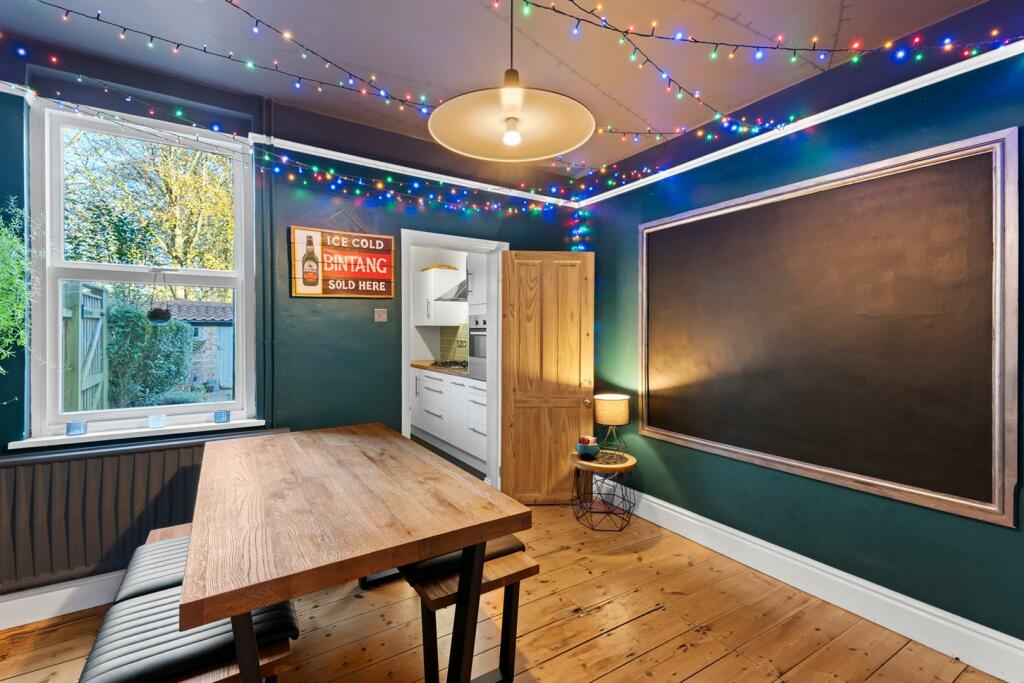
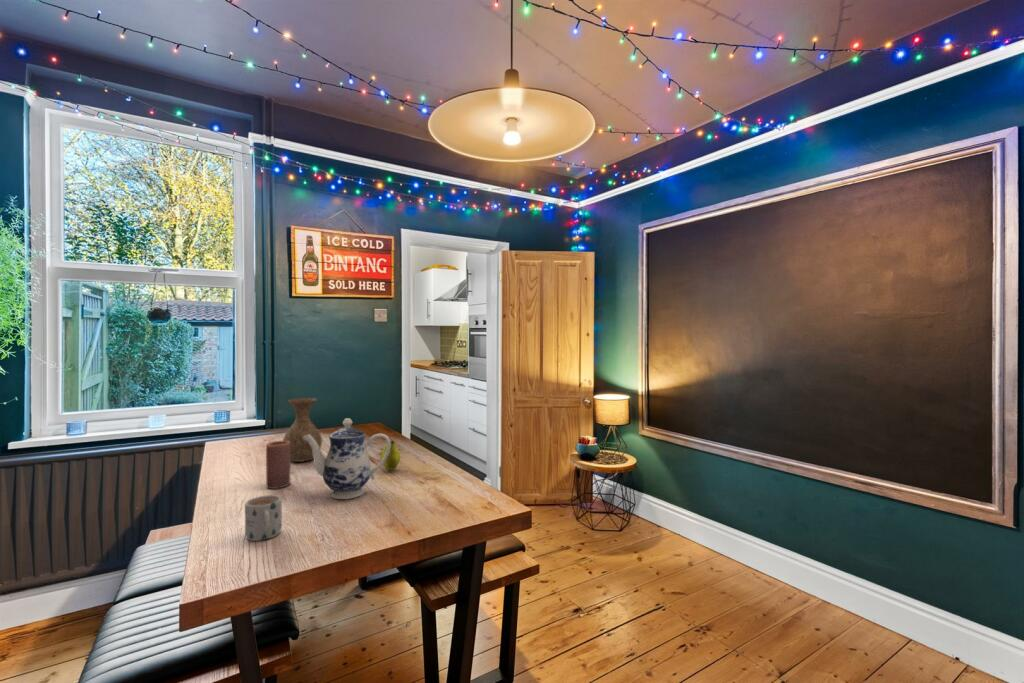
+ vase [282,397,323,463]
+ candle [265,440,292,490]
+ fruit [380,440,401,472]
+ teapot [303,417,391,500]
+ mug [244,494,283,542]
